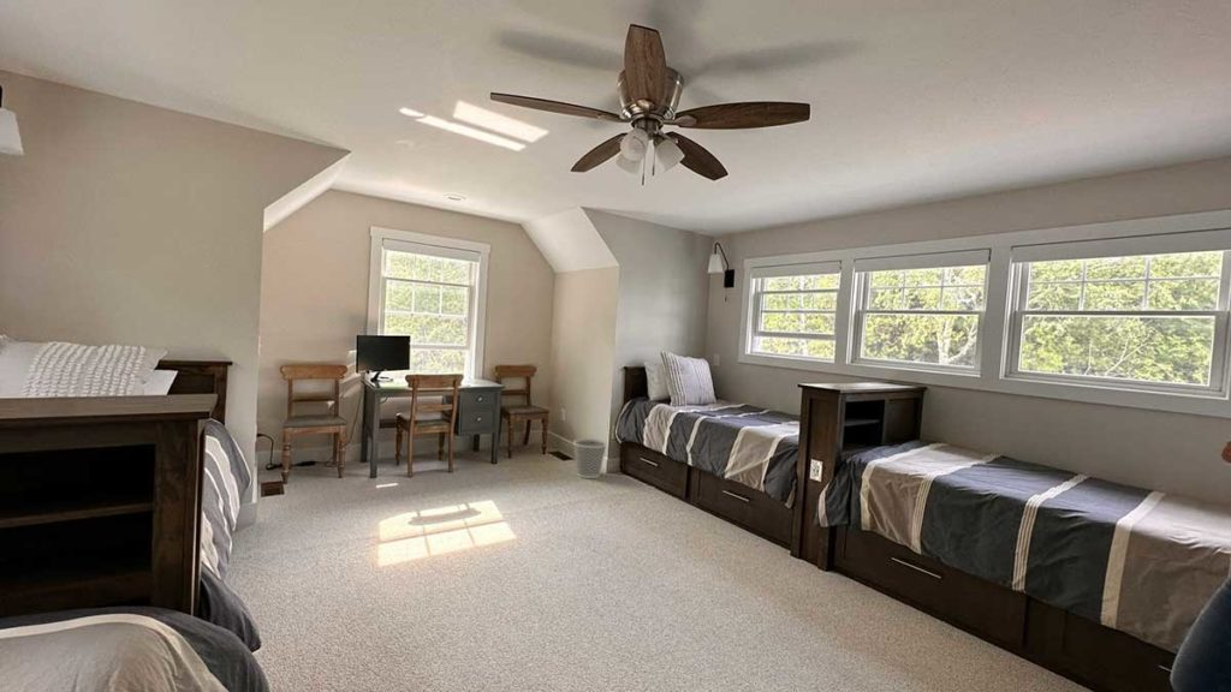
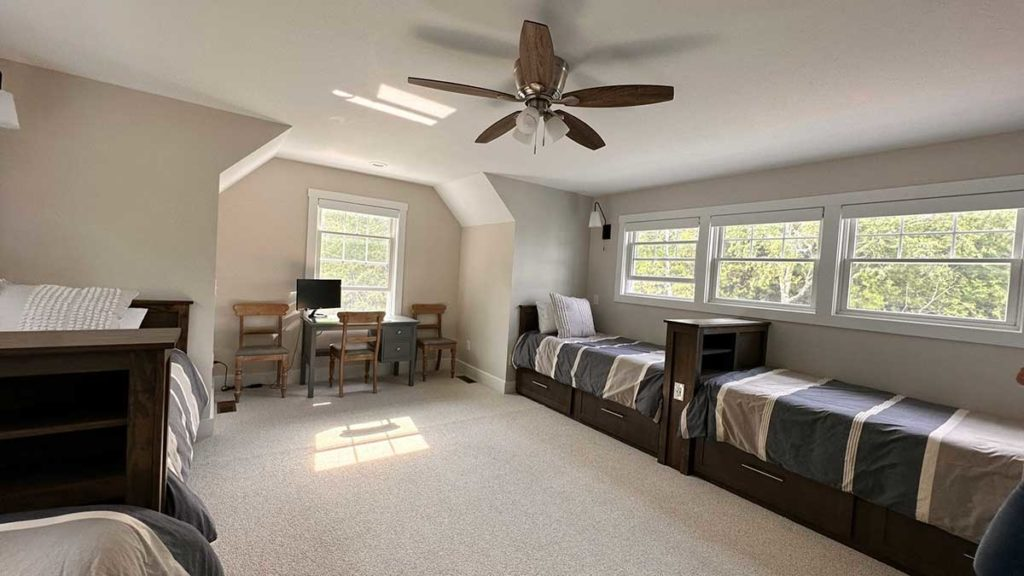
- wastebasket [572,437,608,479]
